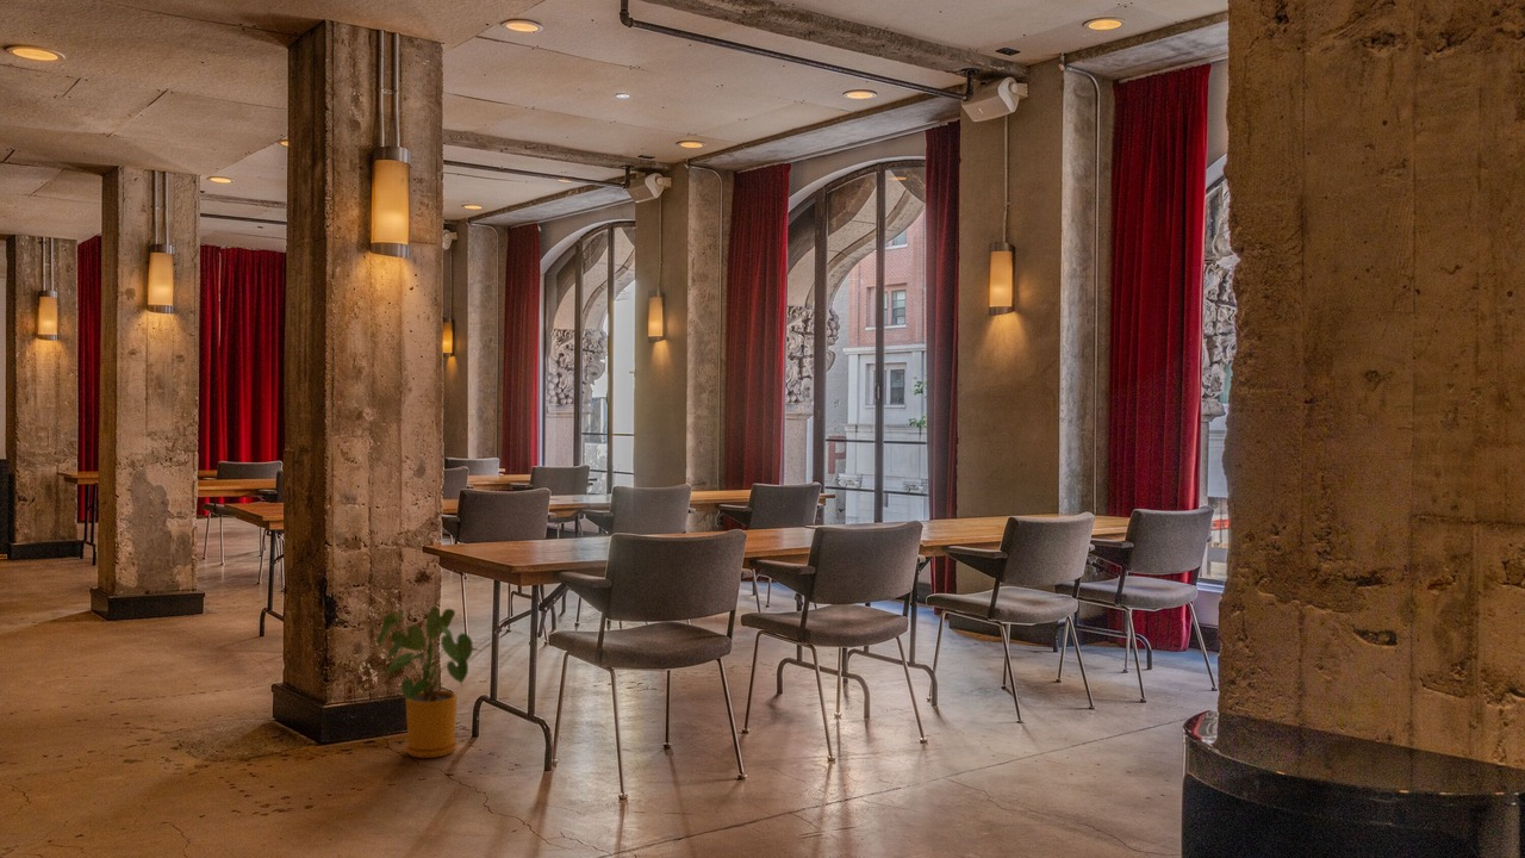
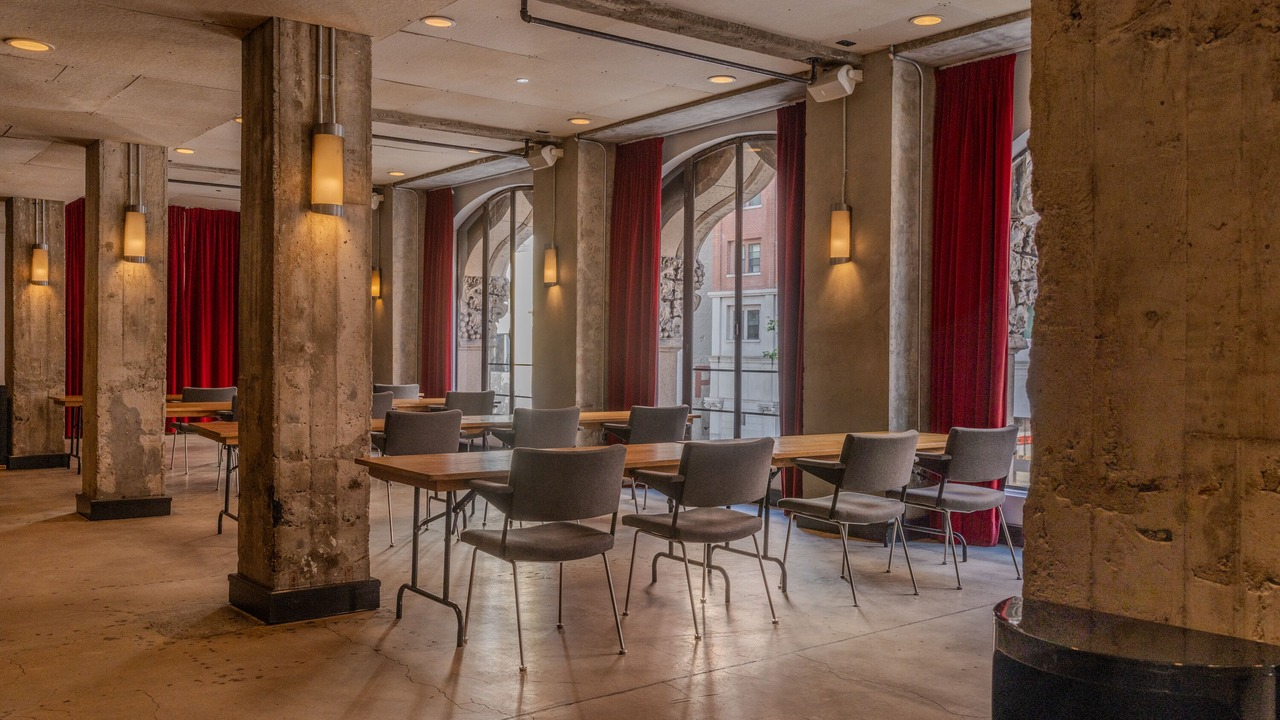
- house plant [375,605,480,759]
